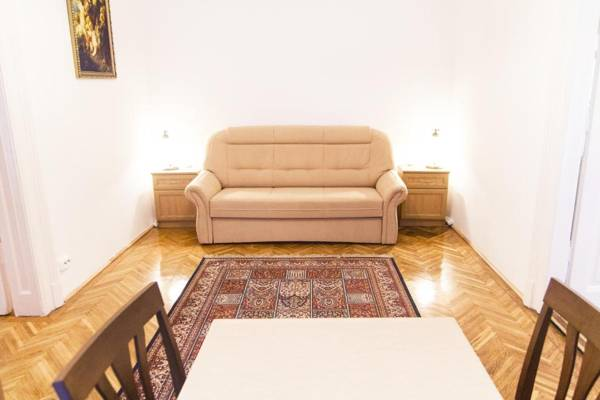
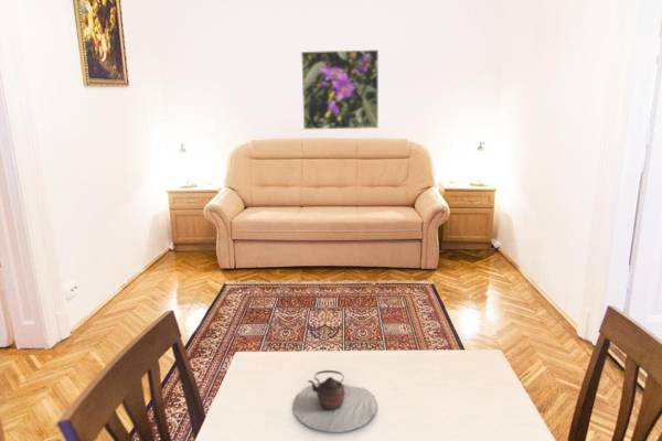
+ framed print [300,49,380,130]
+ teapot [291,369,378,433]
